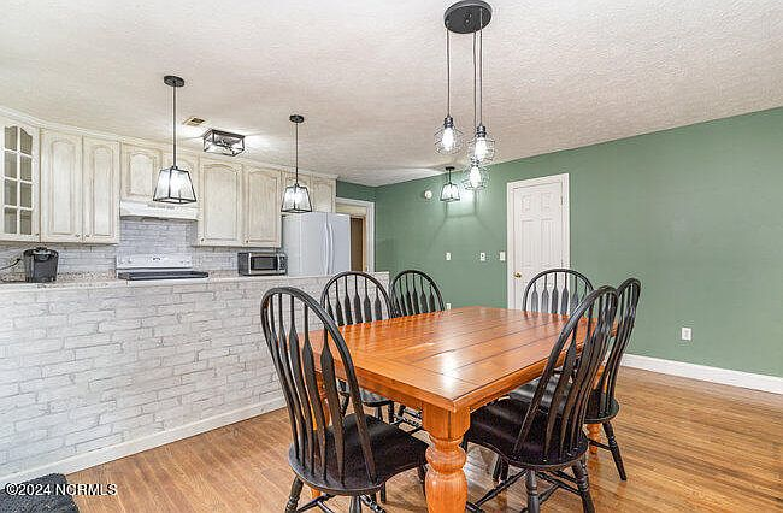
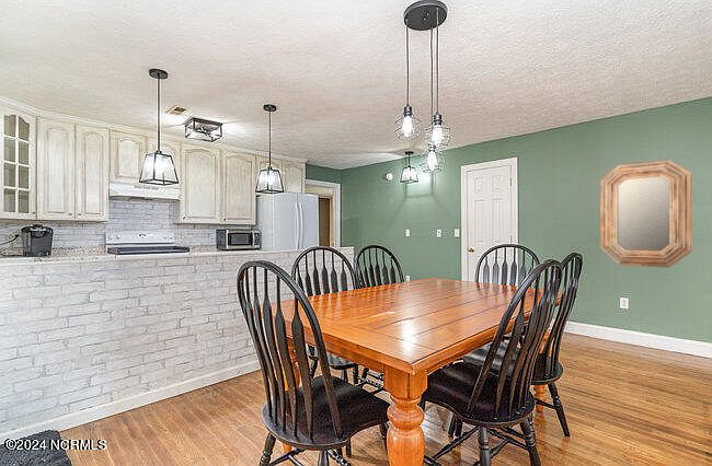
+ home mirror [599,159,693,269]
